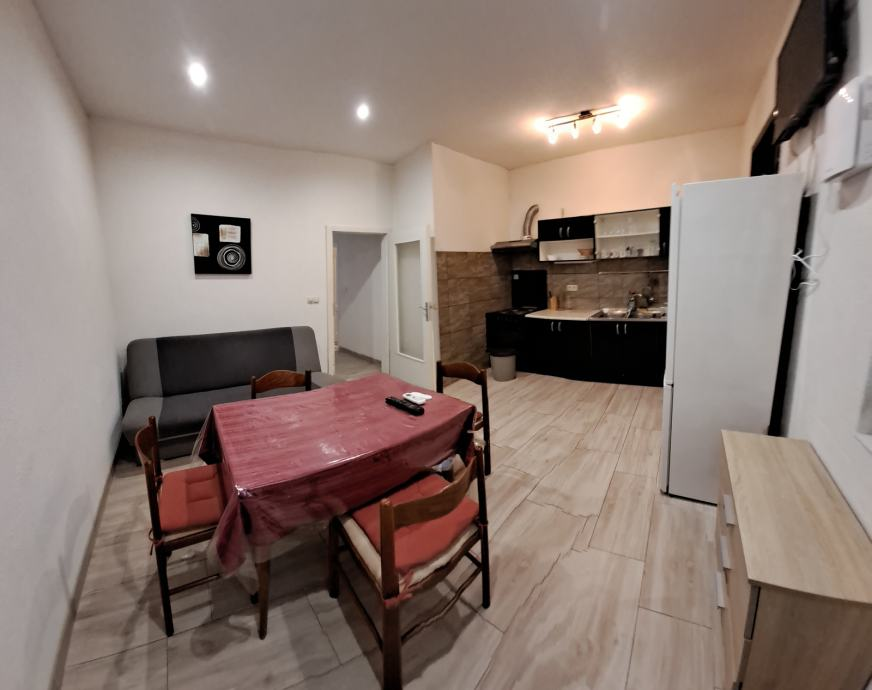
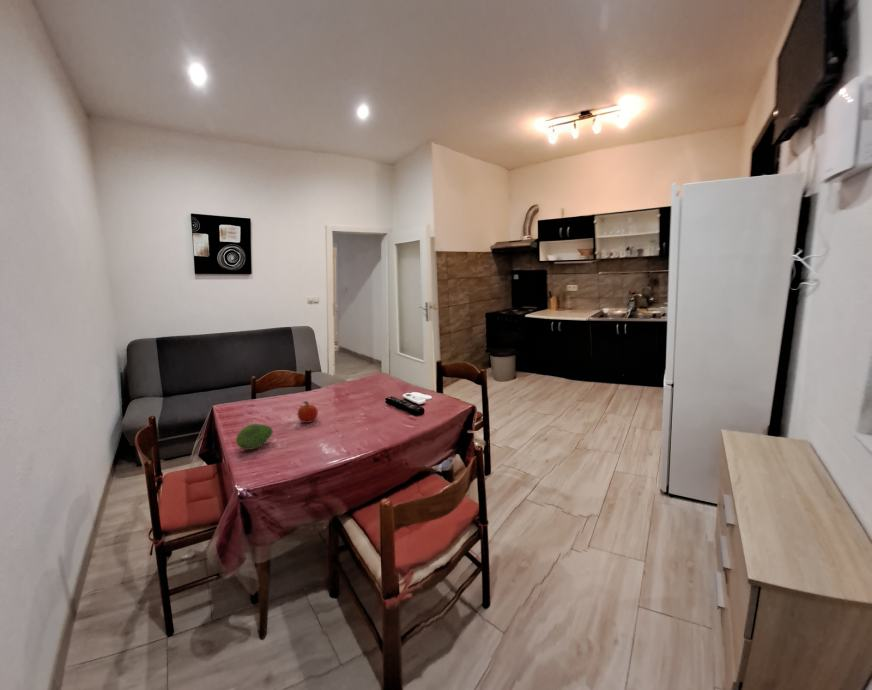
+ fruit [296,400,319,424]
+ fruit [235,423,274,451]
